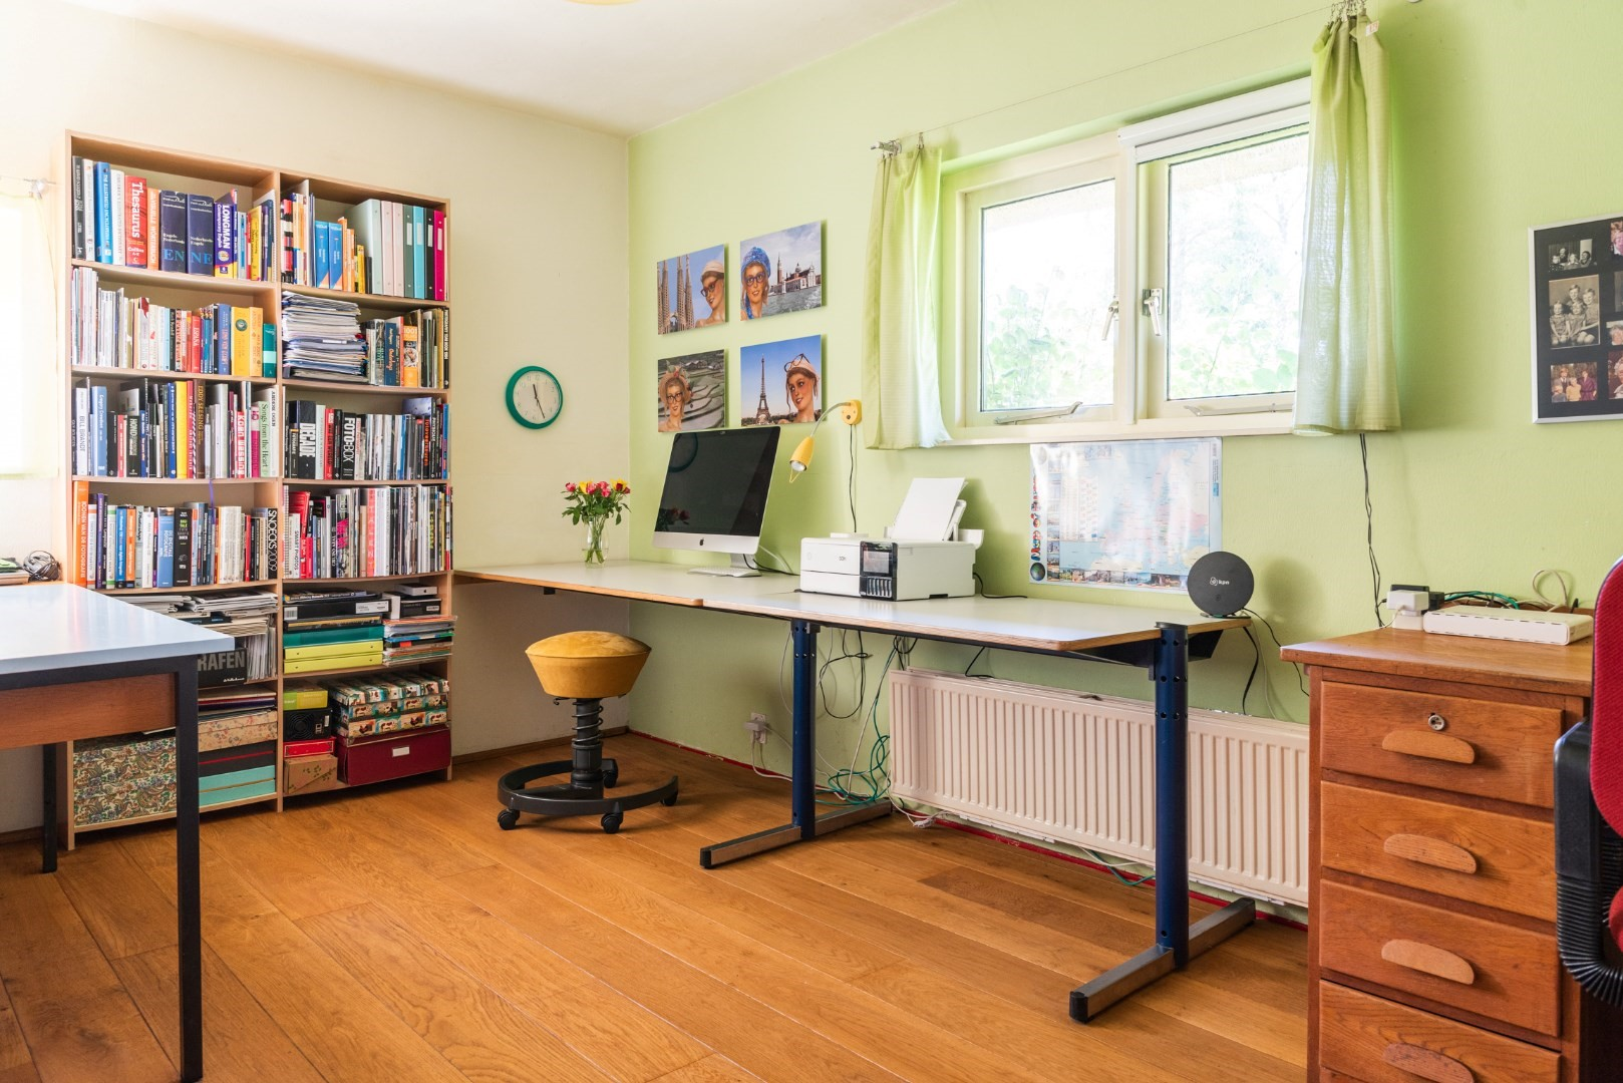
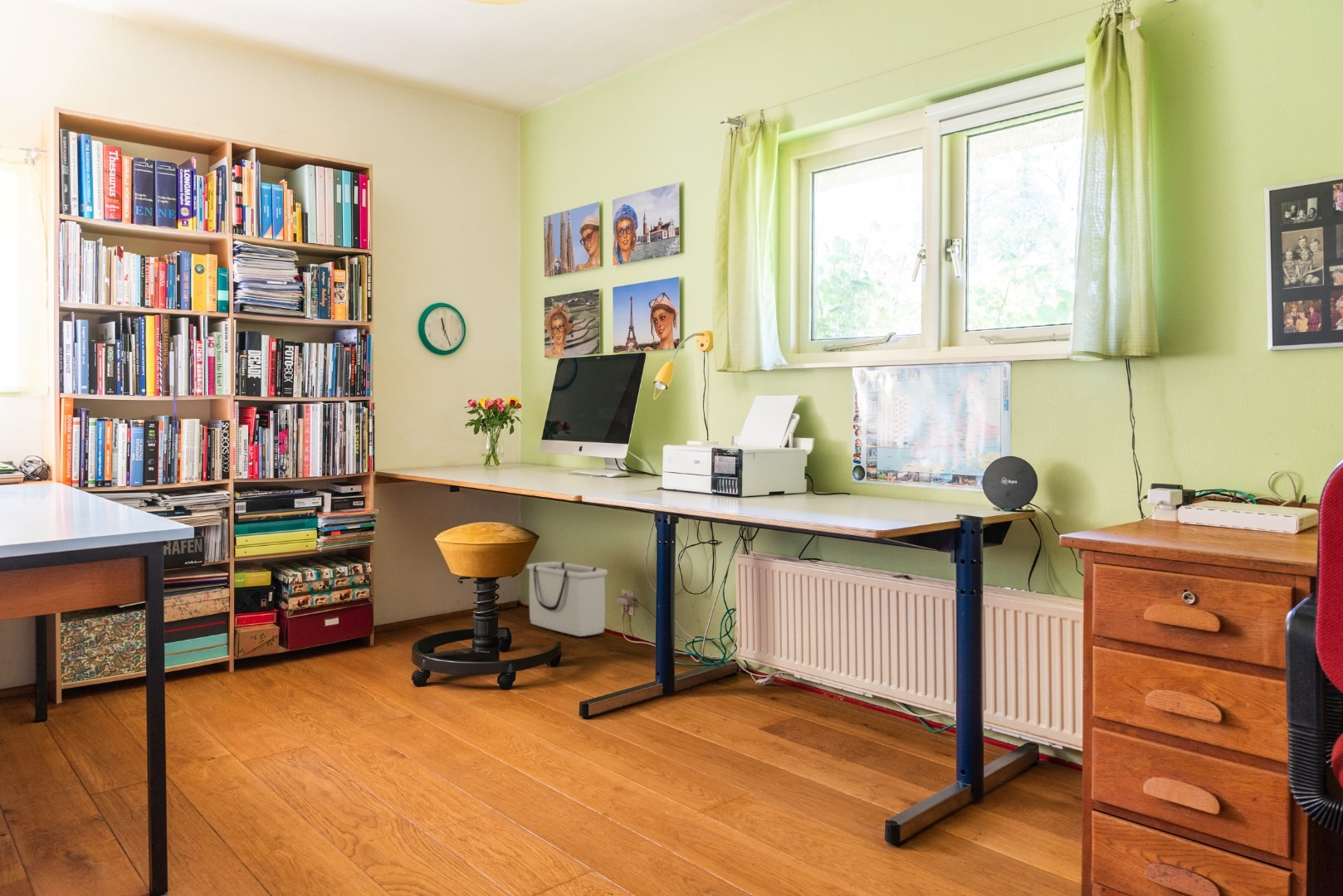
+ storage bin [525,561,608,637]
